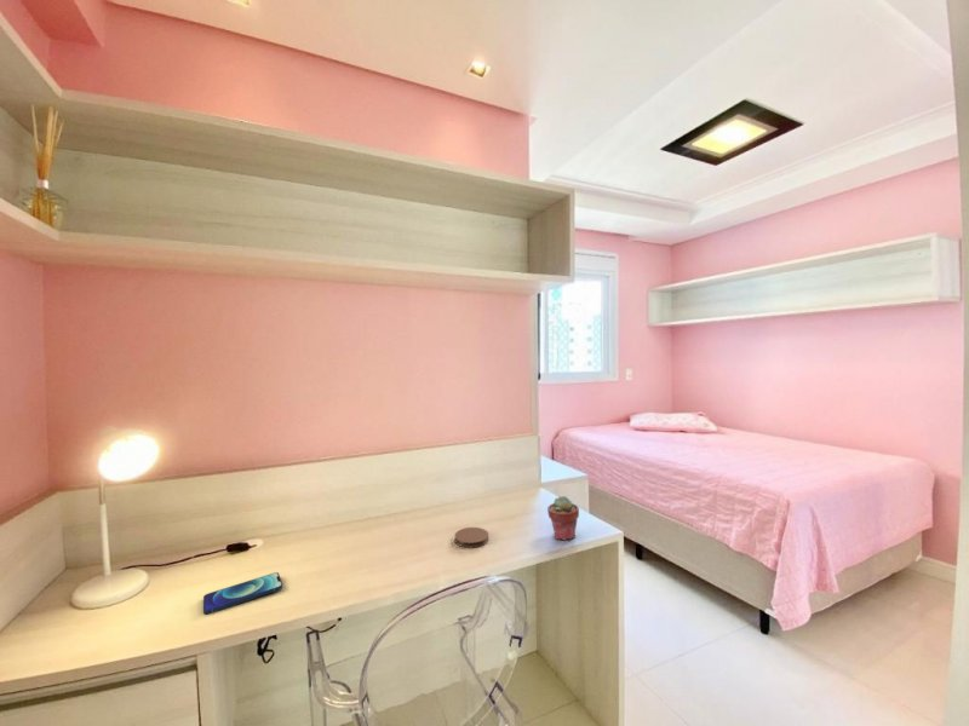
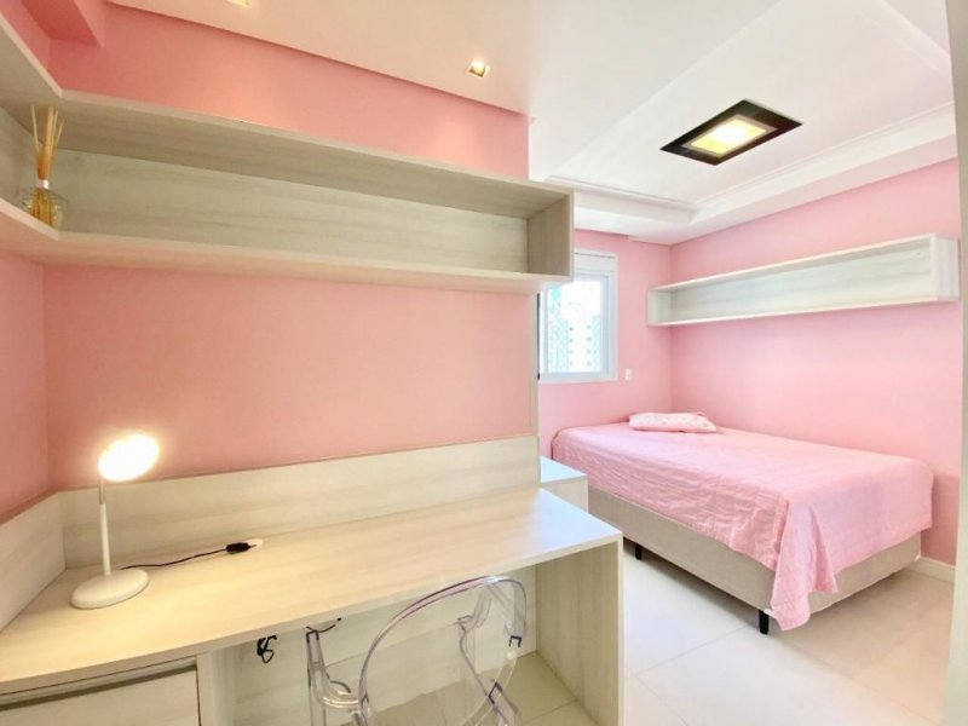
- coaster [453,526,489,549]
- smartphone [202,571,283,616]
- potted succulent [546,495,580,541]
